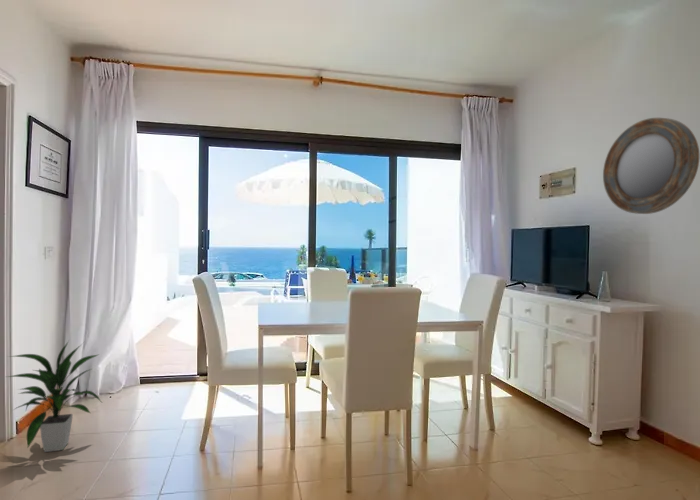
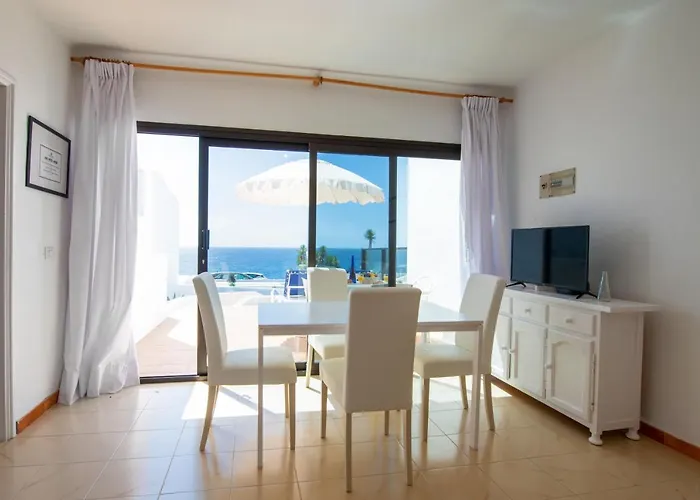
- home mirror [602,117,700,215]
- indoor plant [6,340,102,453]
